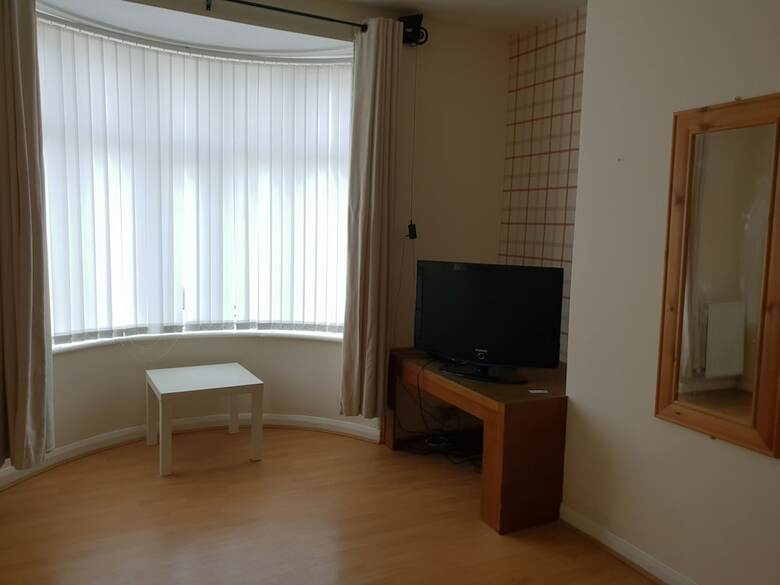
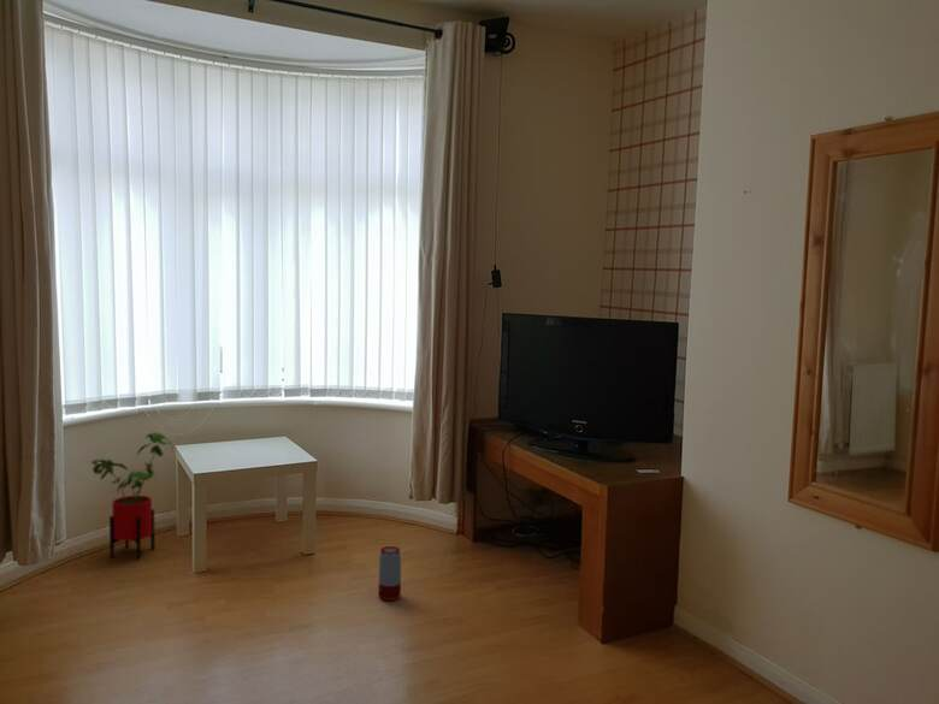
+ house plant [90,431,175,560]
+ speaker [378,545,402,602]
